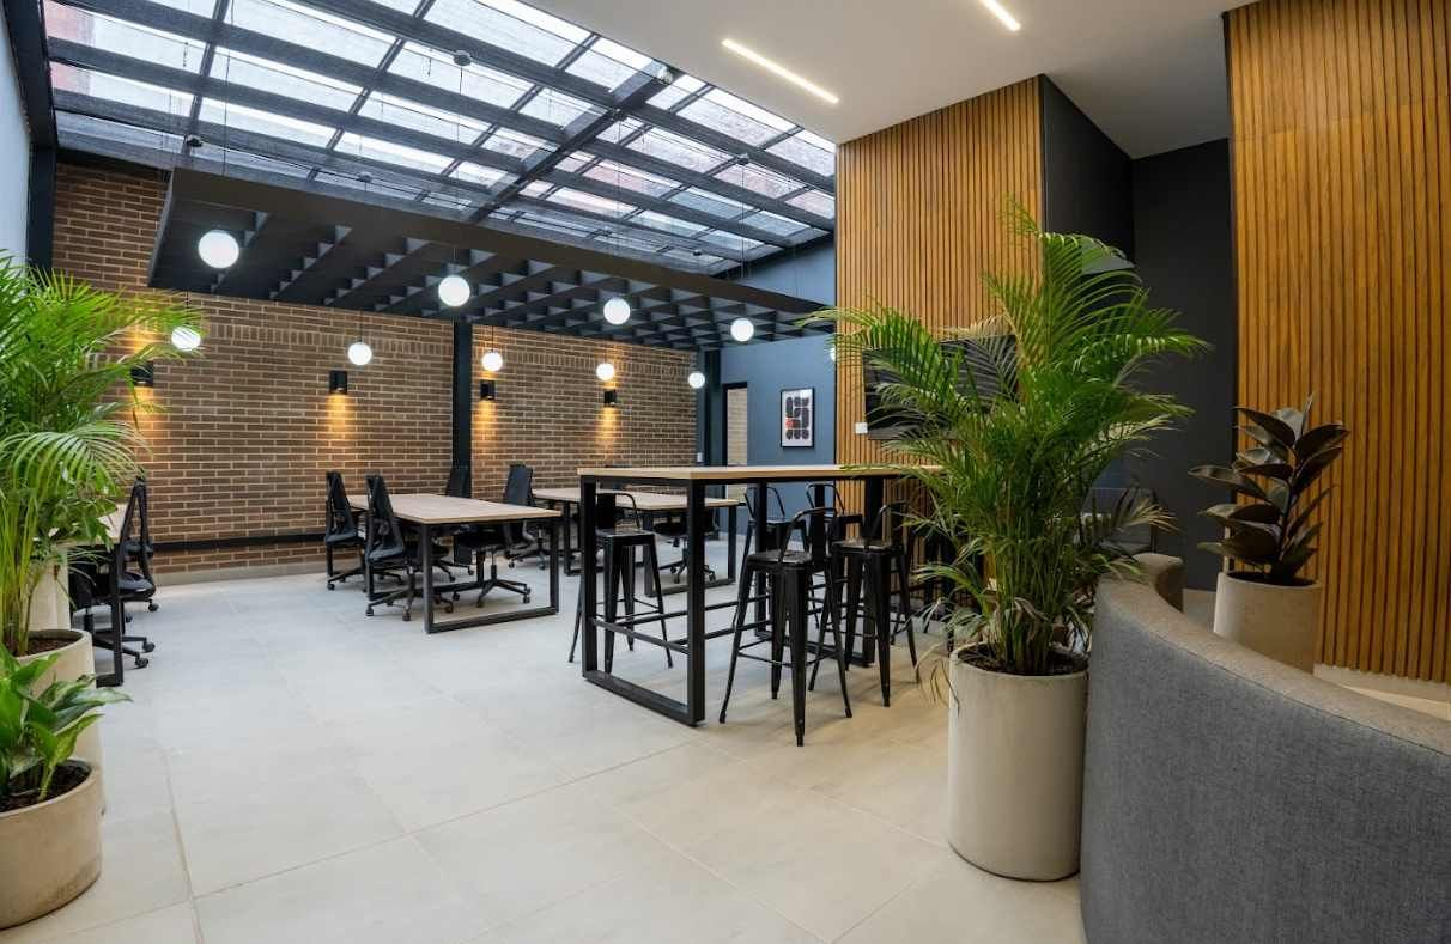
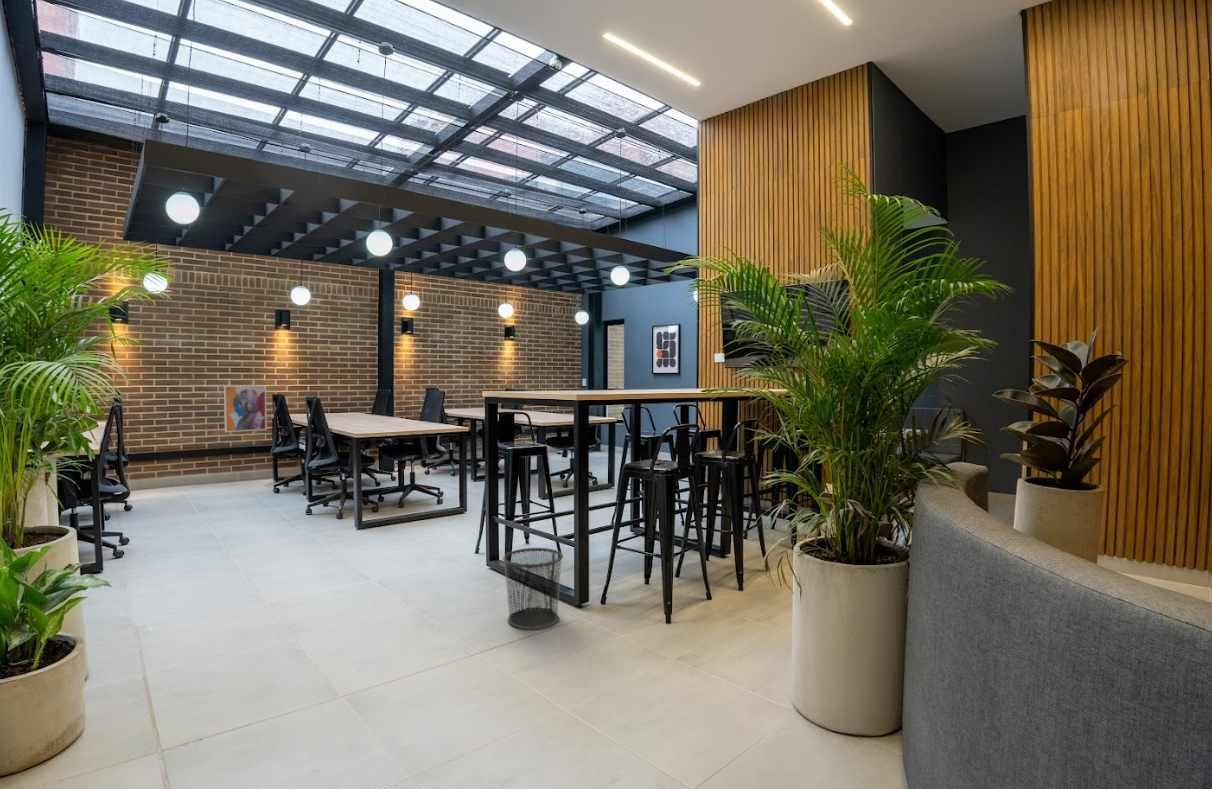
+ wall art [223,385,268,433]
+ waste bin [502,547,564,630]
